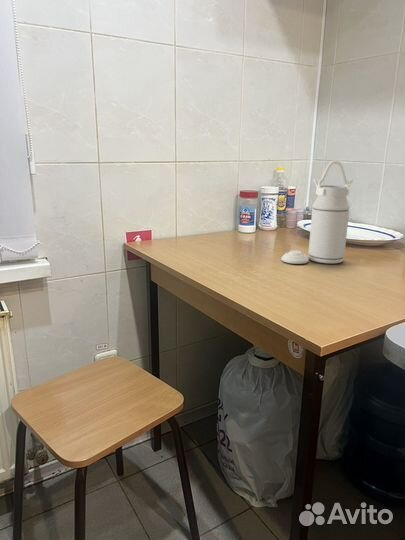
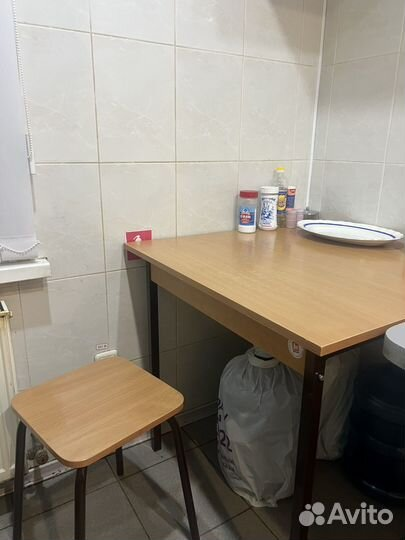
- milk can [280,160,354,265]
